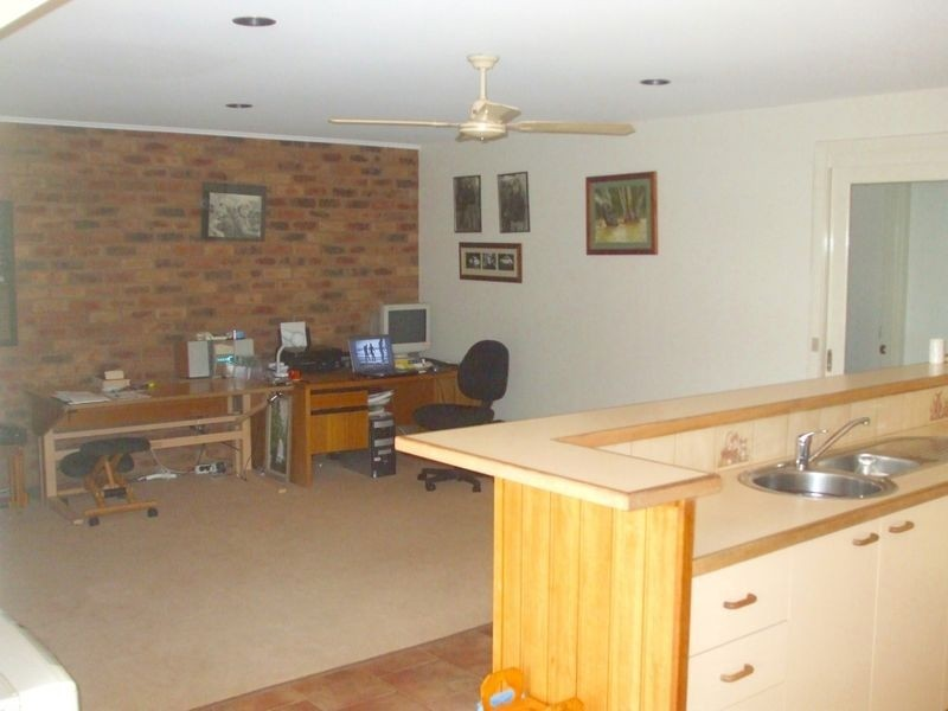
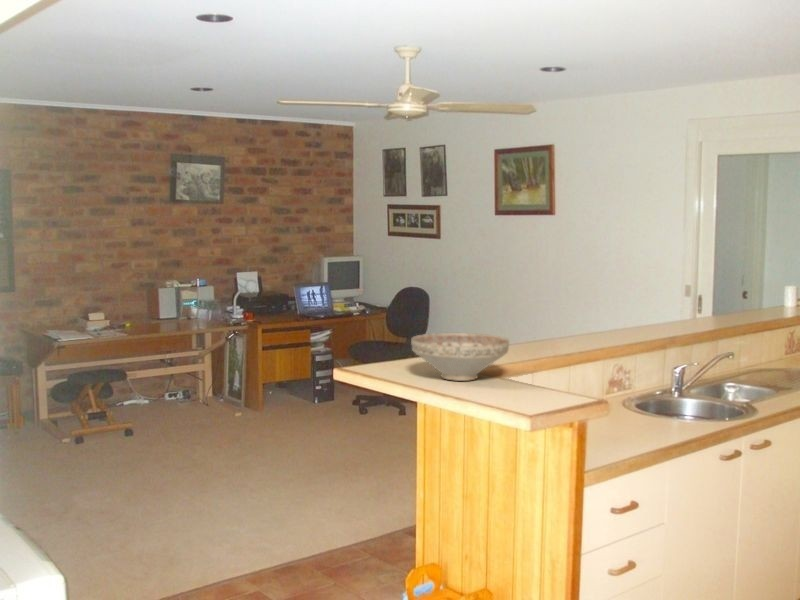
+ decorative bowl [410,332,510,382]
